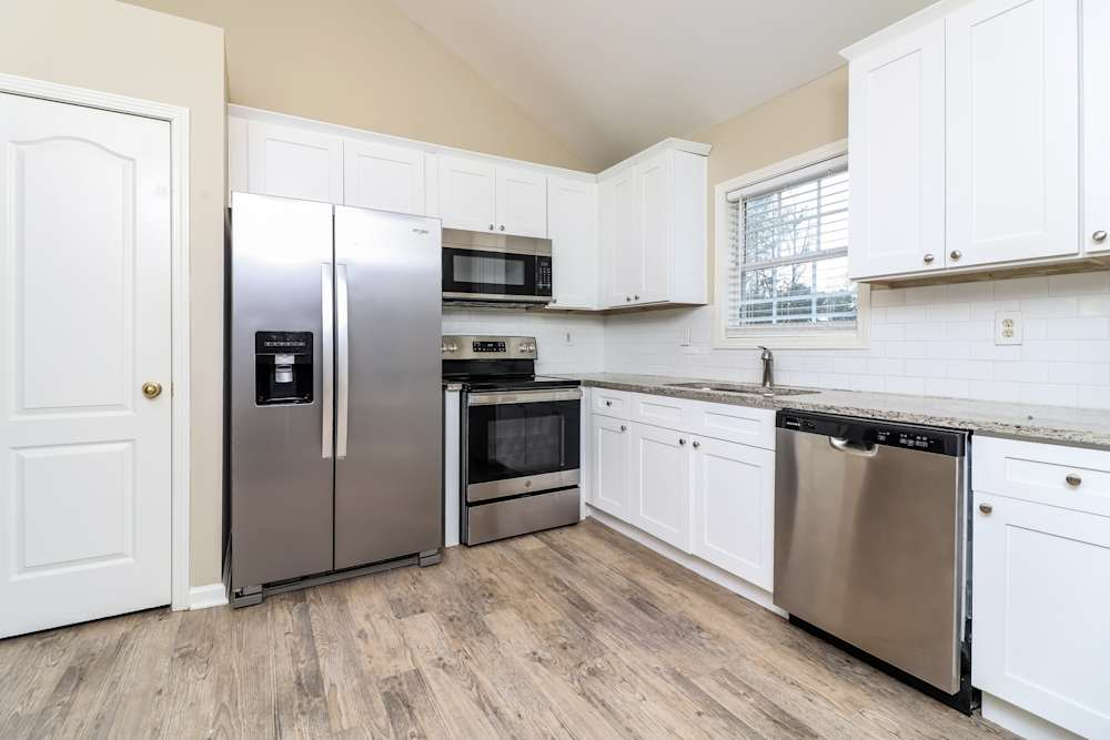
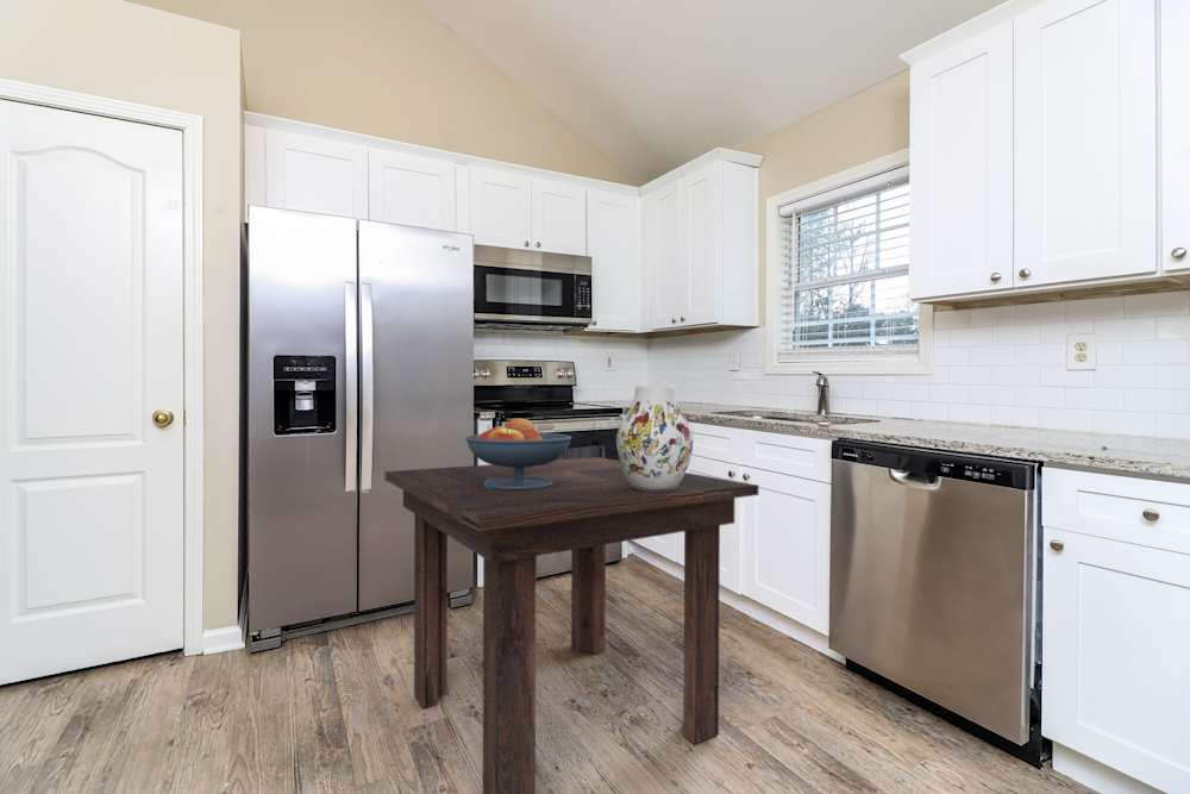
+ vase [615,385,695,490]
+ dining table [383,456,760,794]
+ fruit bowl [464,418,572,490]
